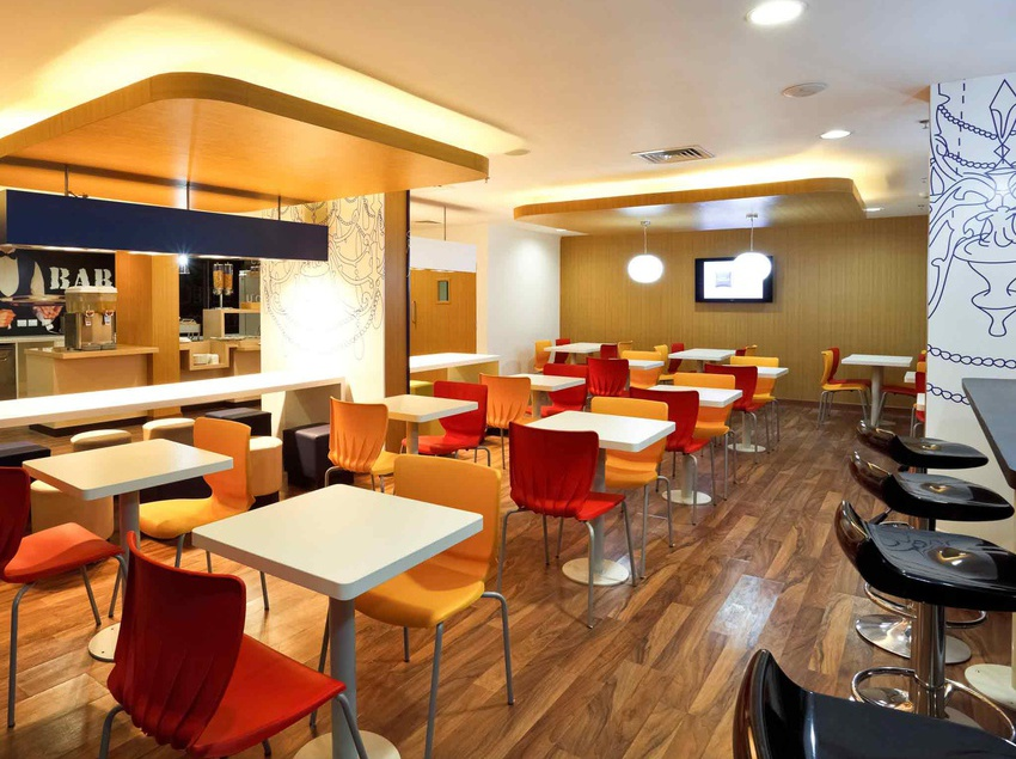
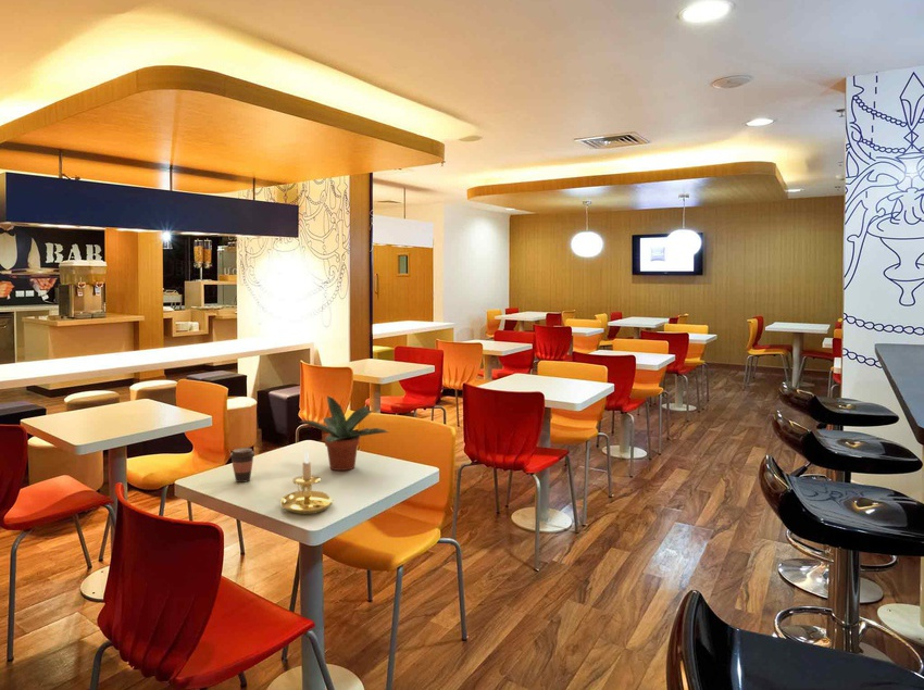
+ coffee cup [228,447,257,484]
+ potted plant [299,396,389,472]
+ candle holder [280,447,334,515]
